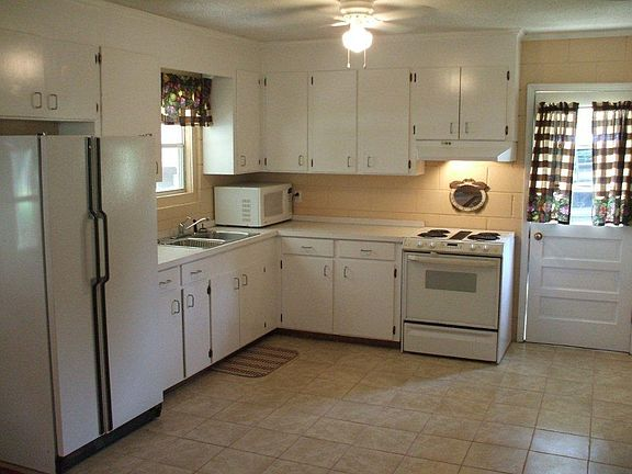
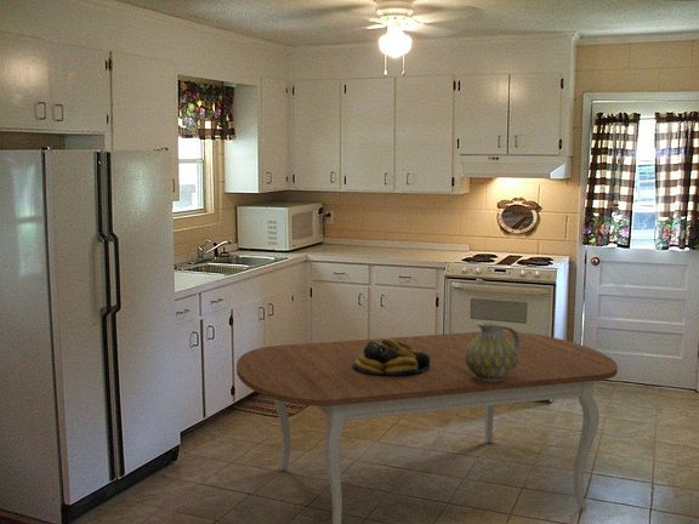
+ pitcher [465,321,521,382]
+ dining table [235,330,619,524]
+ fruit bowl [352,337,431,375]
